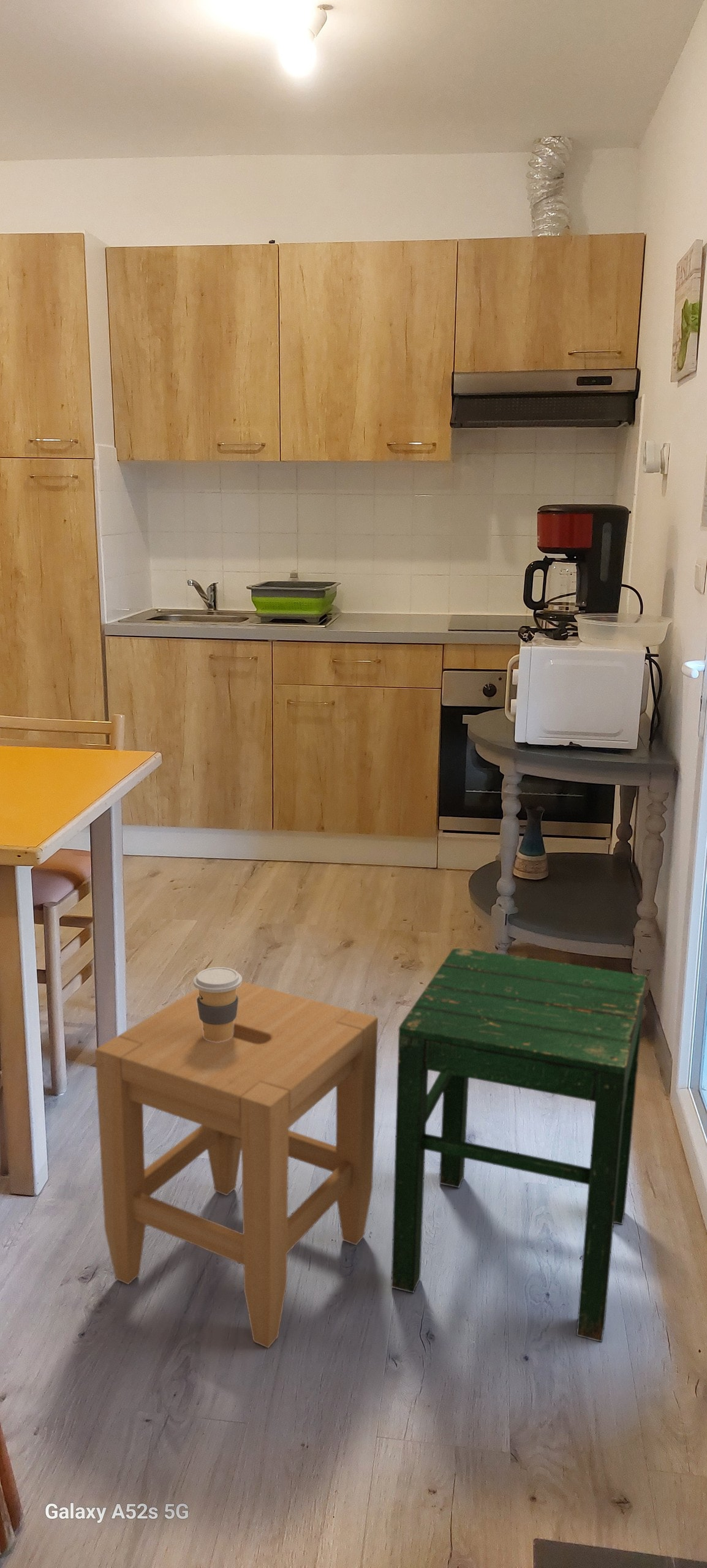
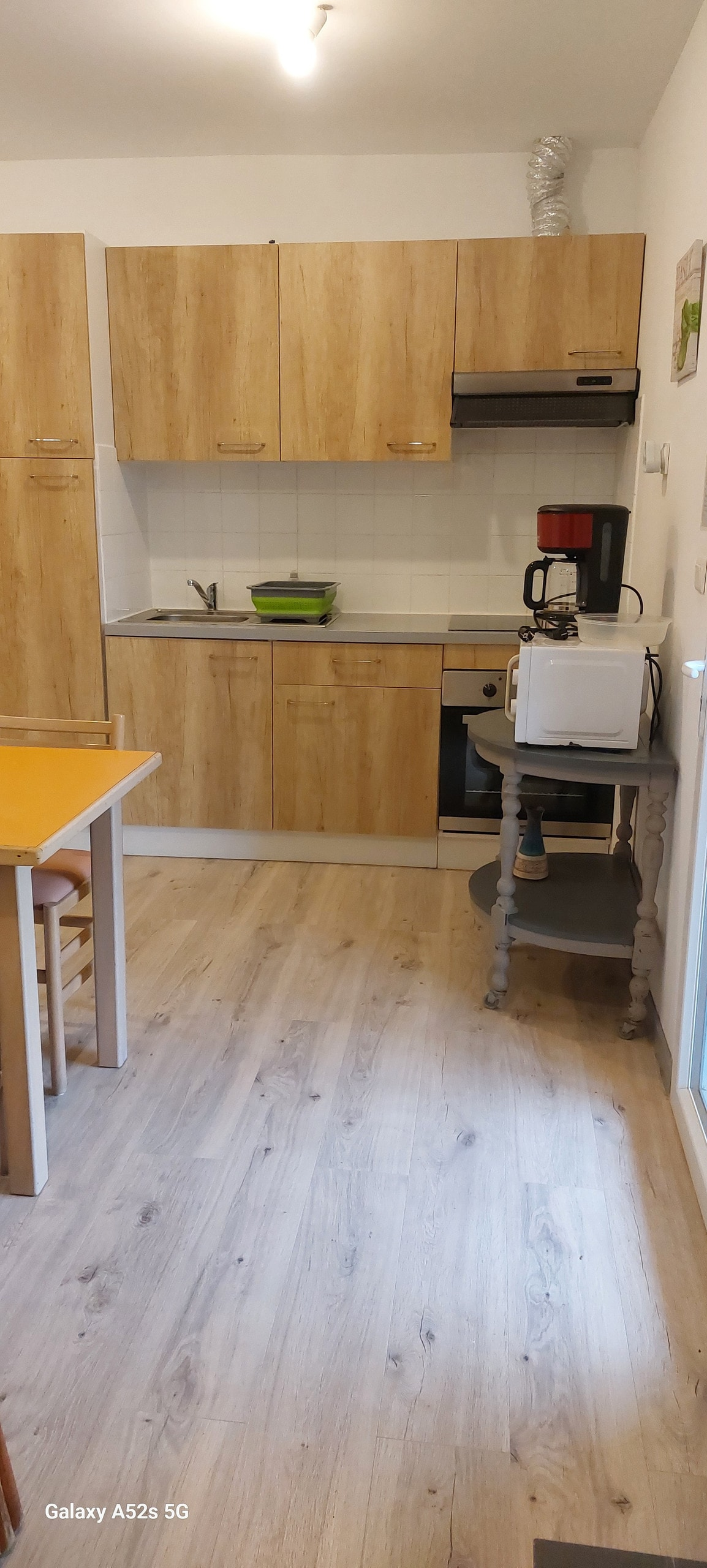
- stool [390,946,647,1343]
- coffee cup [192,967,243,1042]
- stool [94,981,379,1349]
